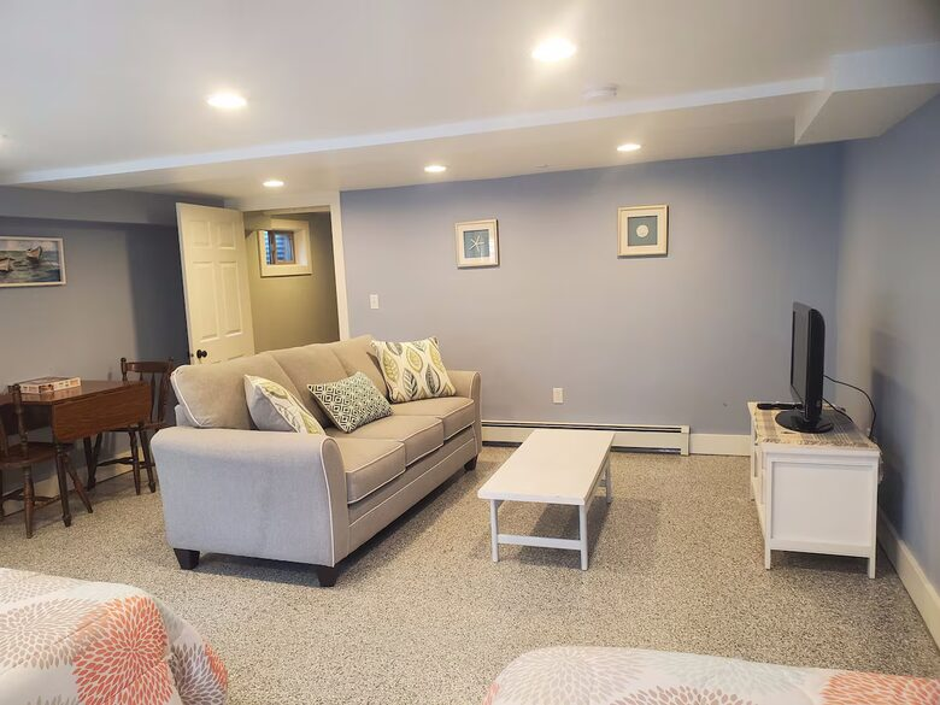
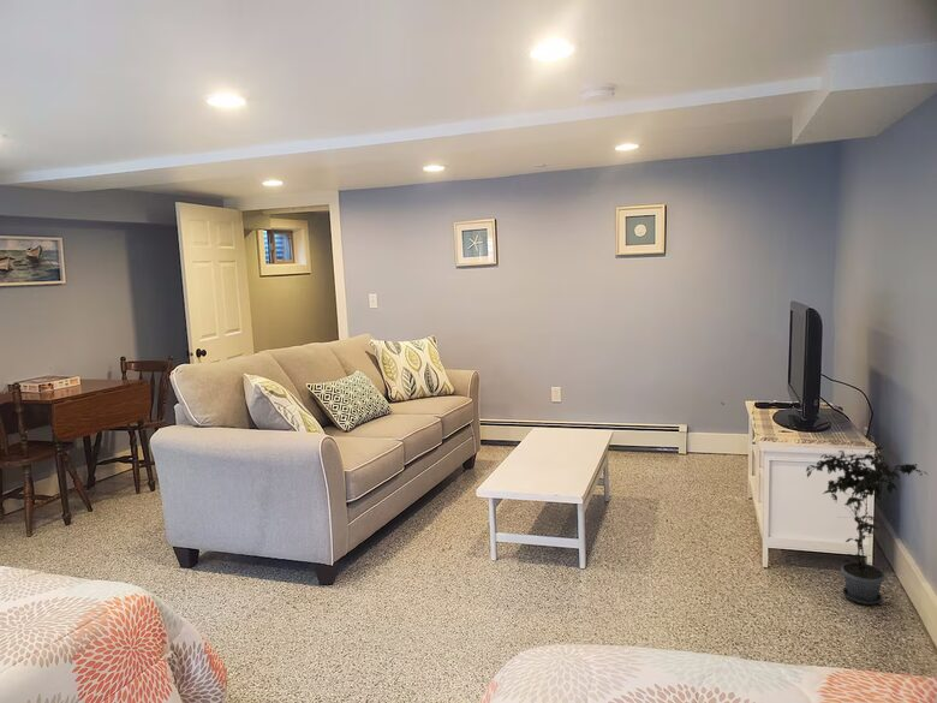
+ potted plant [805,446,927,606]
